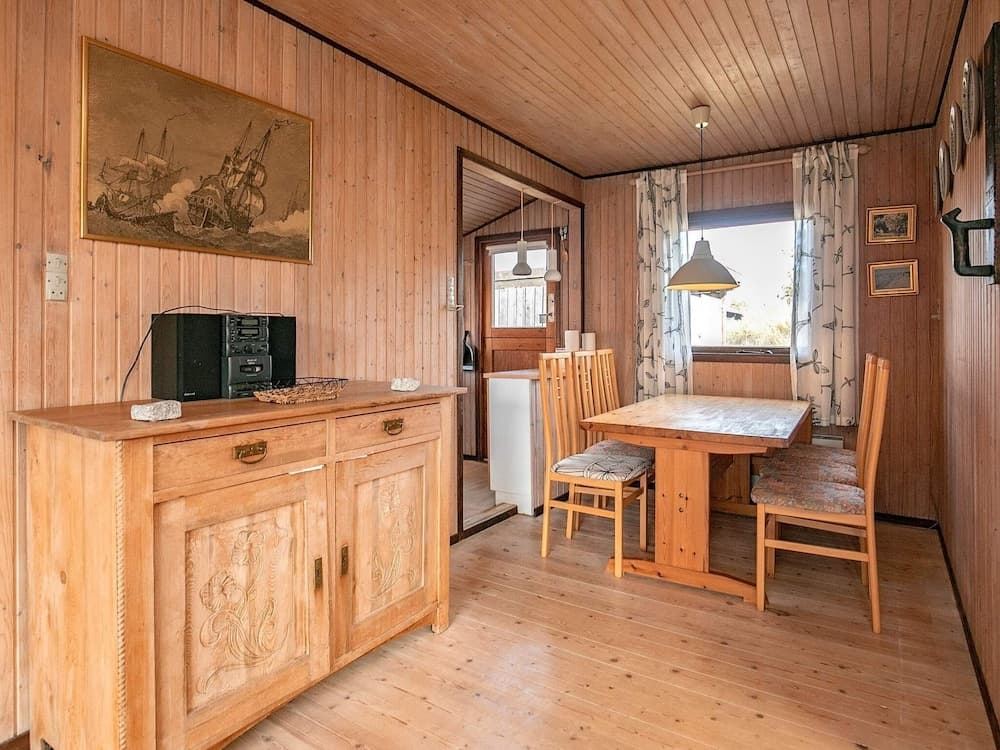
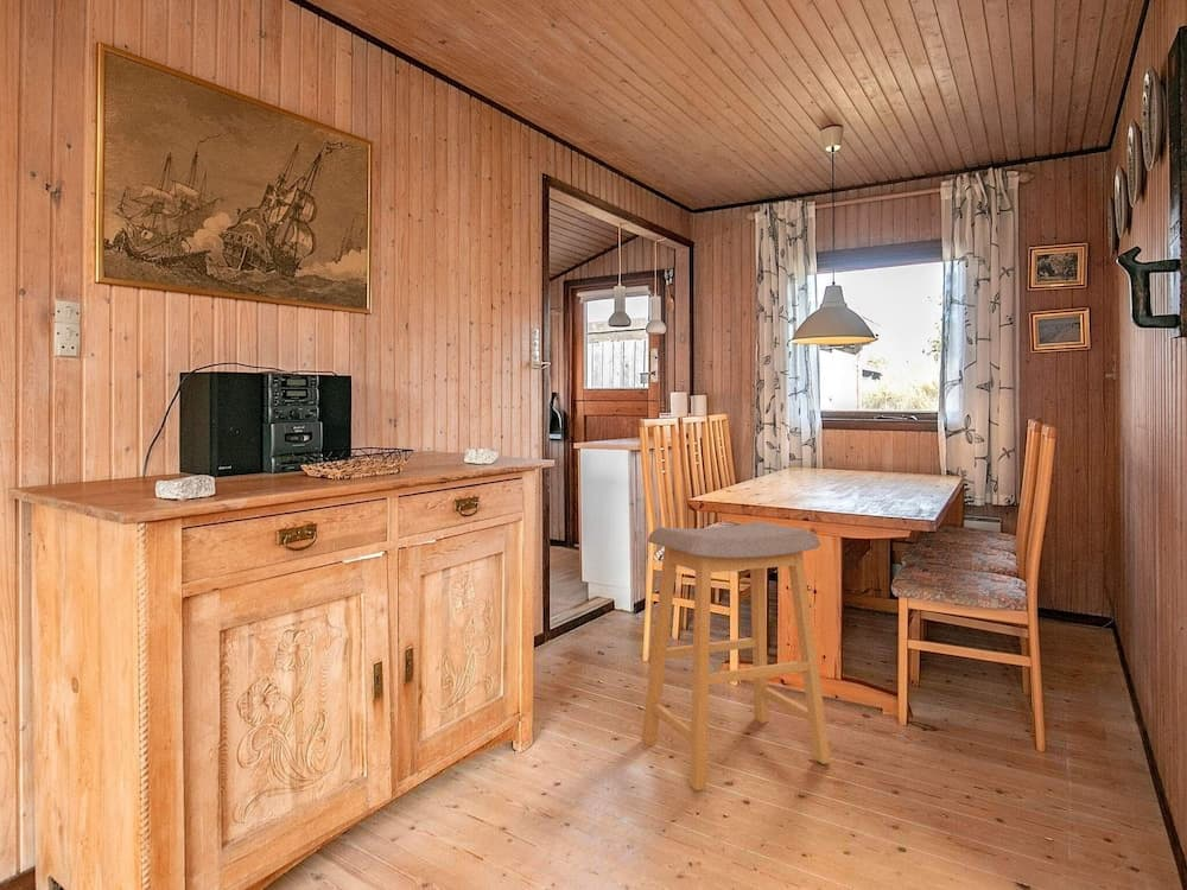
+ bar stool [641,521,832,792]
